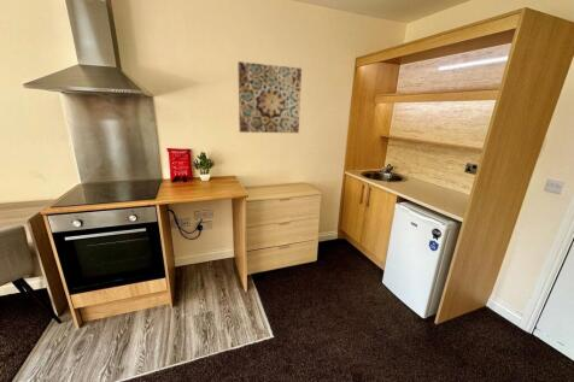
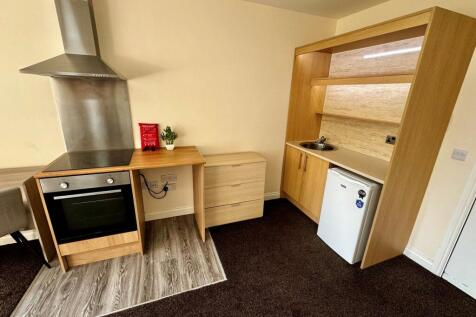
- wall art [236,60,303,134]
